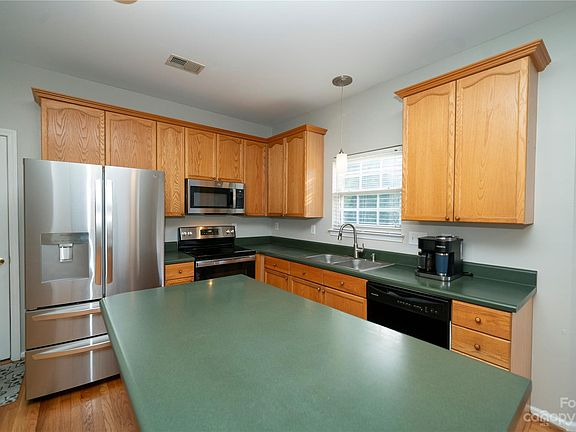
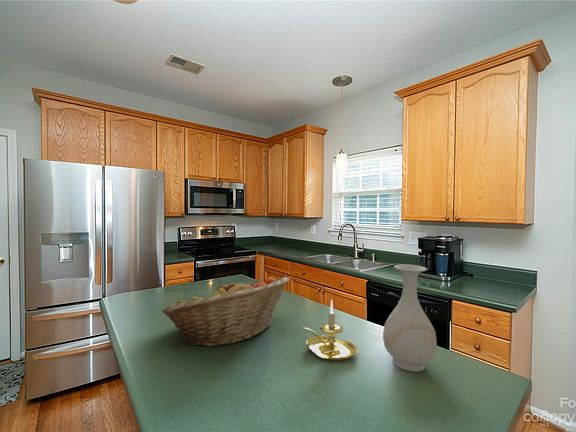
+ vase [382,263,437,373]
+ candle holder [300,299,358,362]
+ fruit basket [161,276,290,347]
